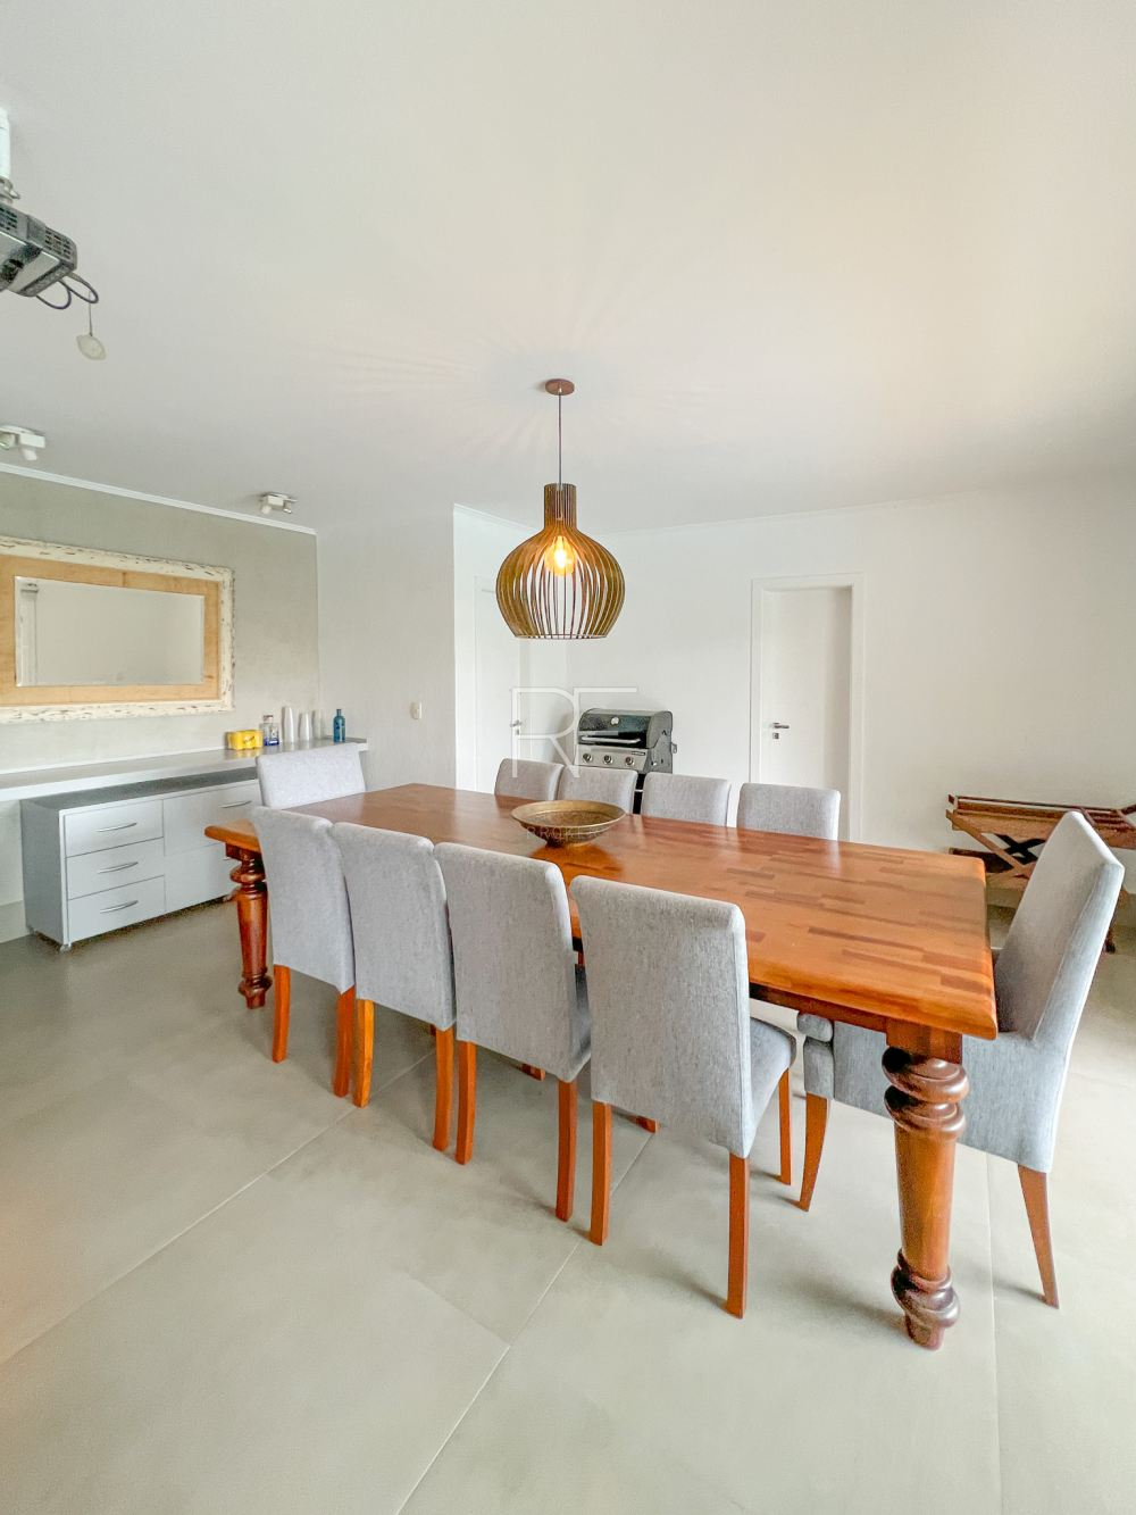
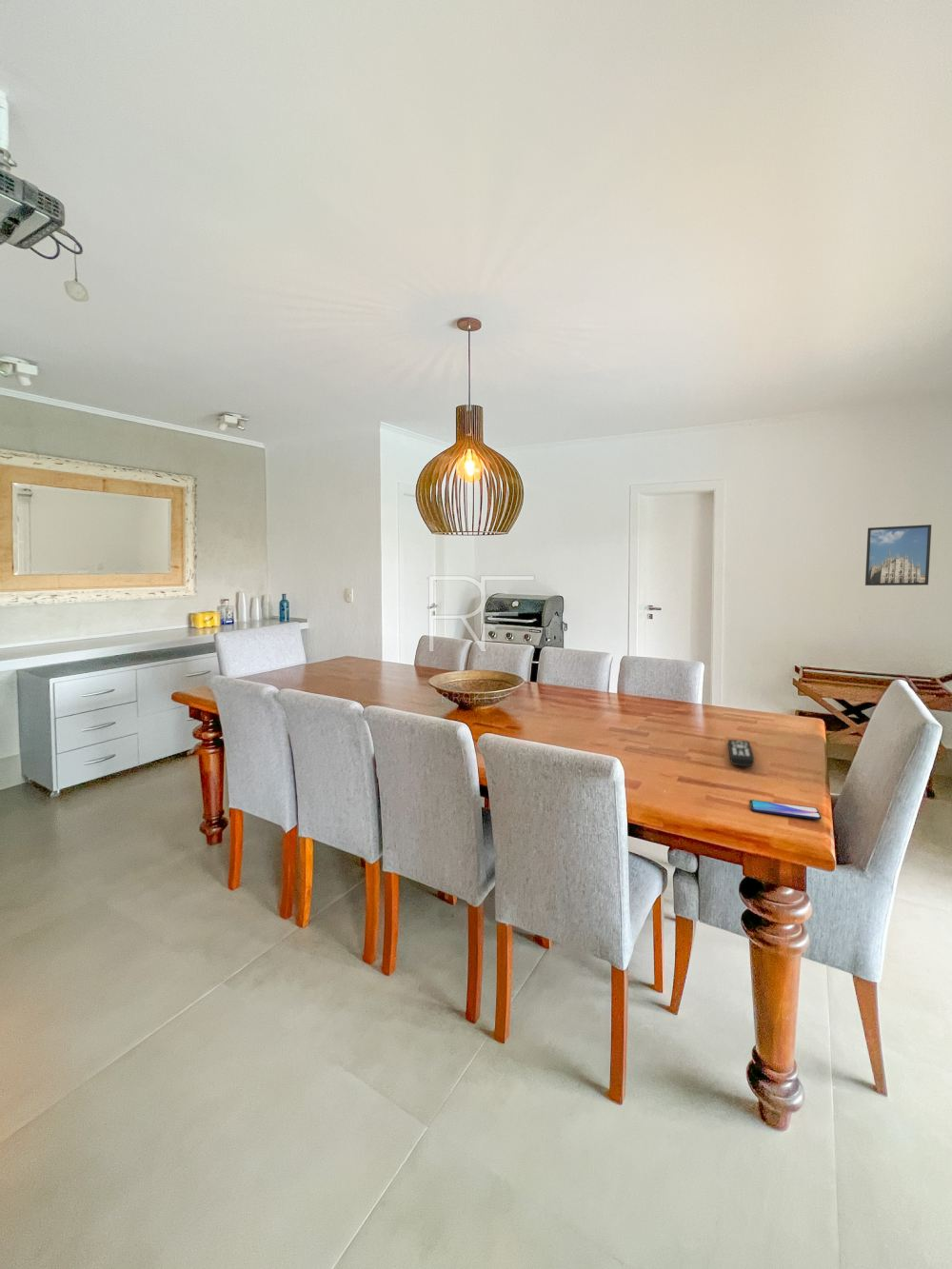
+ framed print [864,524,932,586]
+ remote control [727,739,755,767]
+ smartphone [749,799,823,821]
